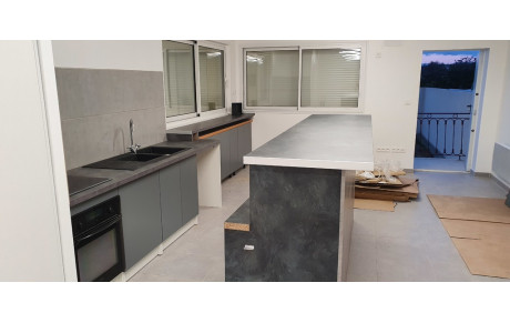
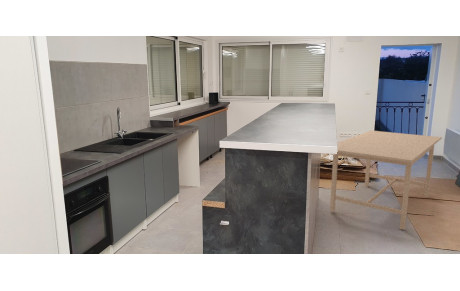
+ dining table [329,130,443,231]
